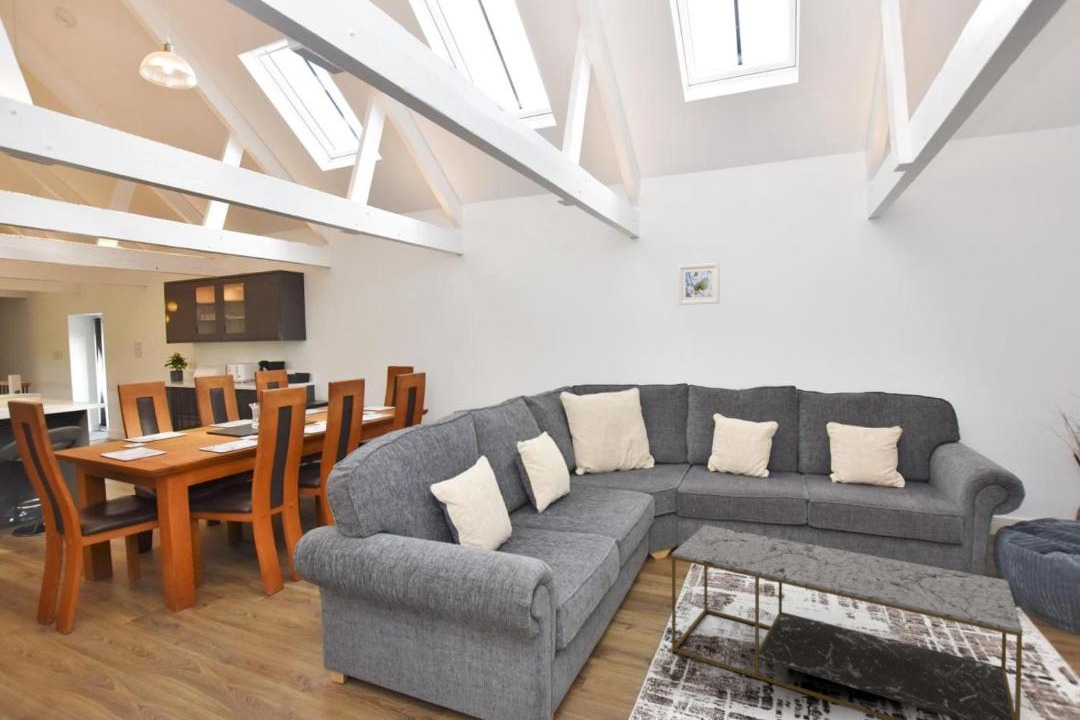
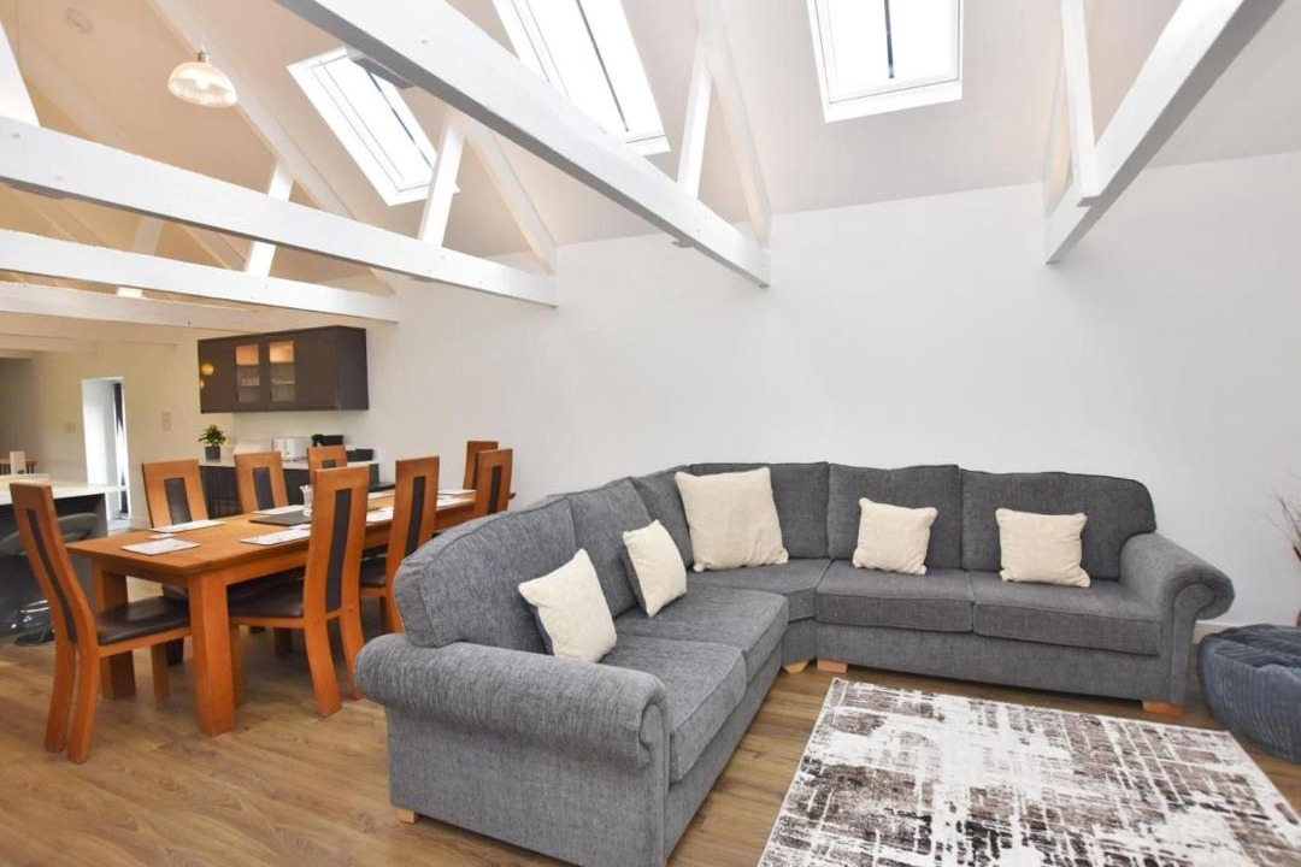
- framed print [677,262,721,306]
- coffee table [671,524,1023,720]
